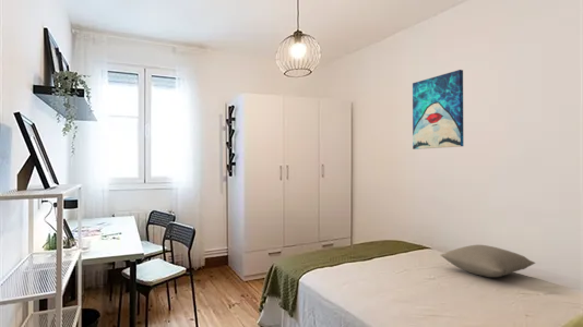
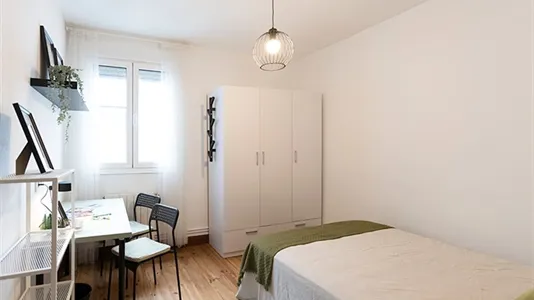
- pillow [439,244,536,278]
- wall art [412,69,464,150]
